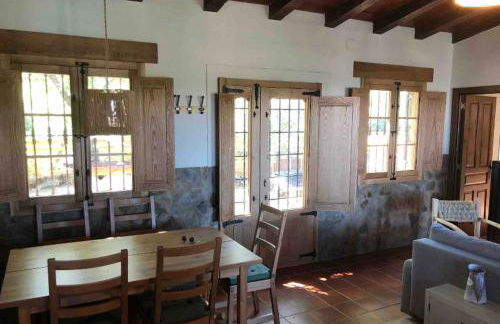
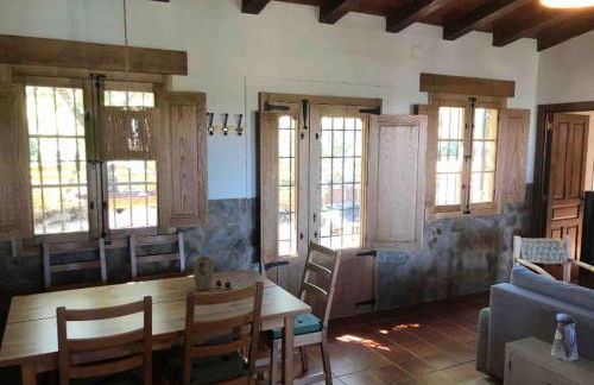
+ plant pot [192,255,215,291]
